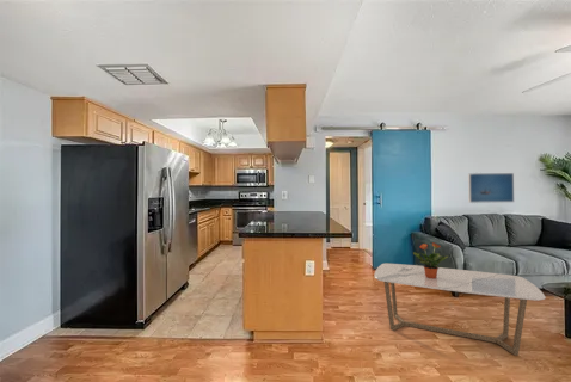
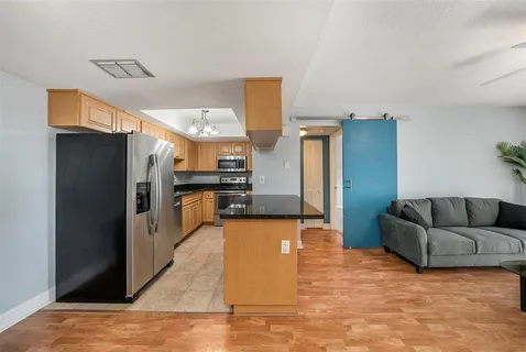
- potted plant [412,242,449,278]
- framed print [467,172,515,204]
- coffee table [373,263,547,357]
